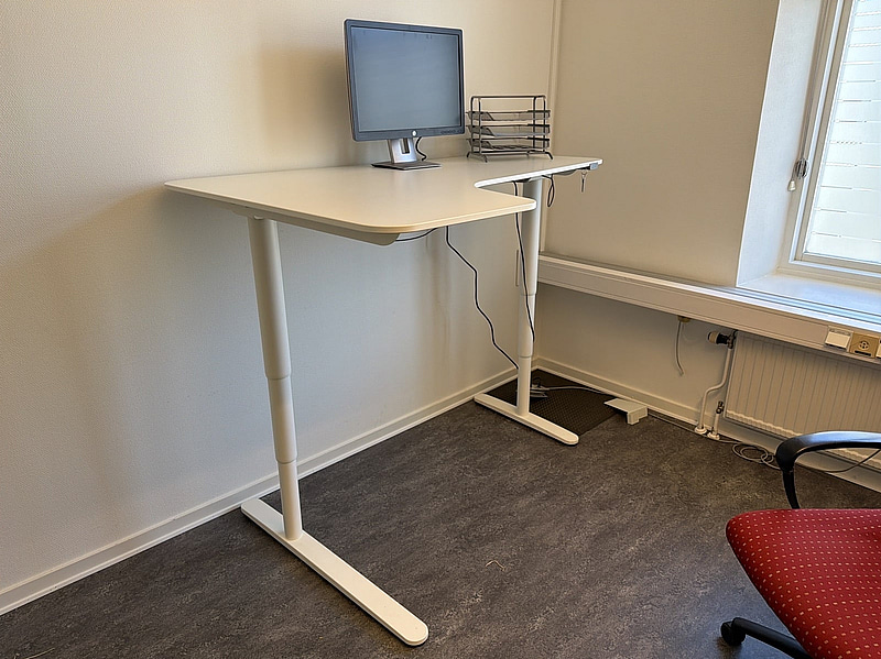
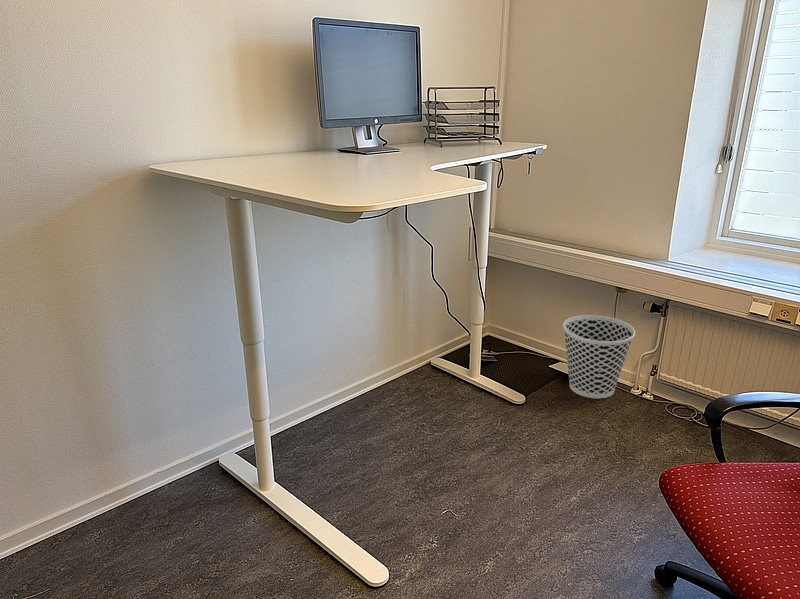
+ wastebasket [562,314,636,399]
